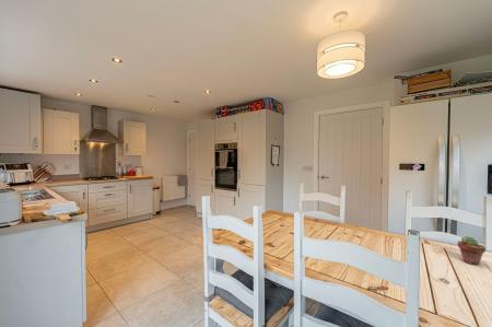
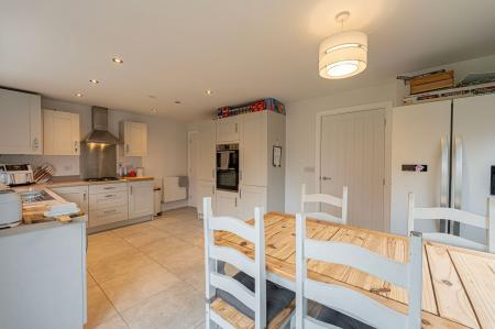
- potted succulent [457,235,487,266]
